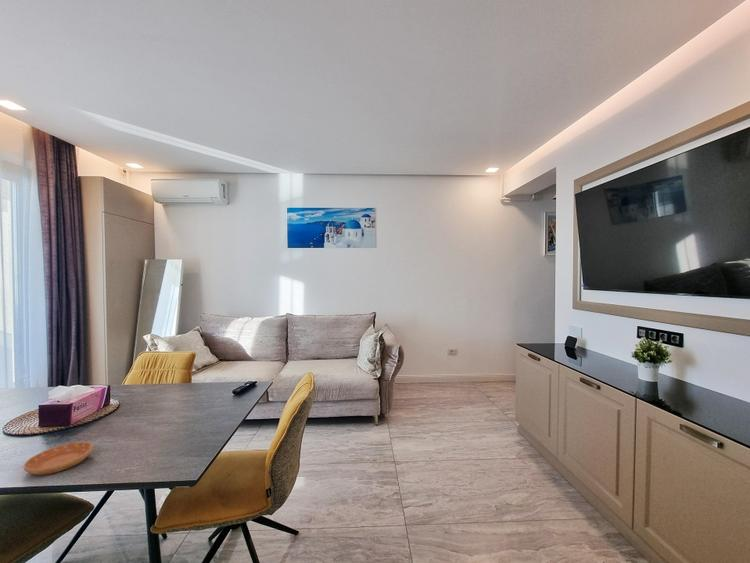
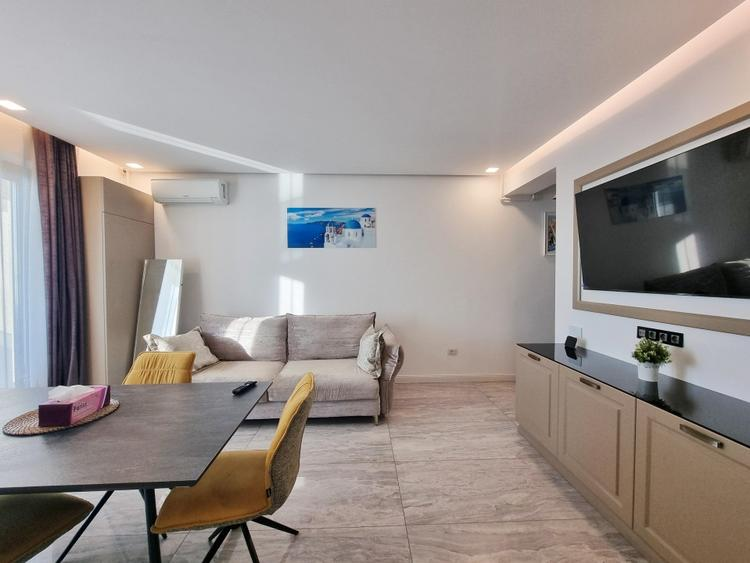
- saucer [23,441,94,476]
